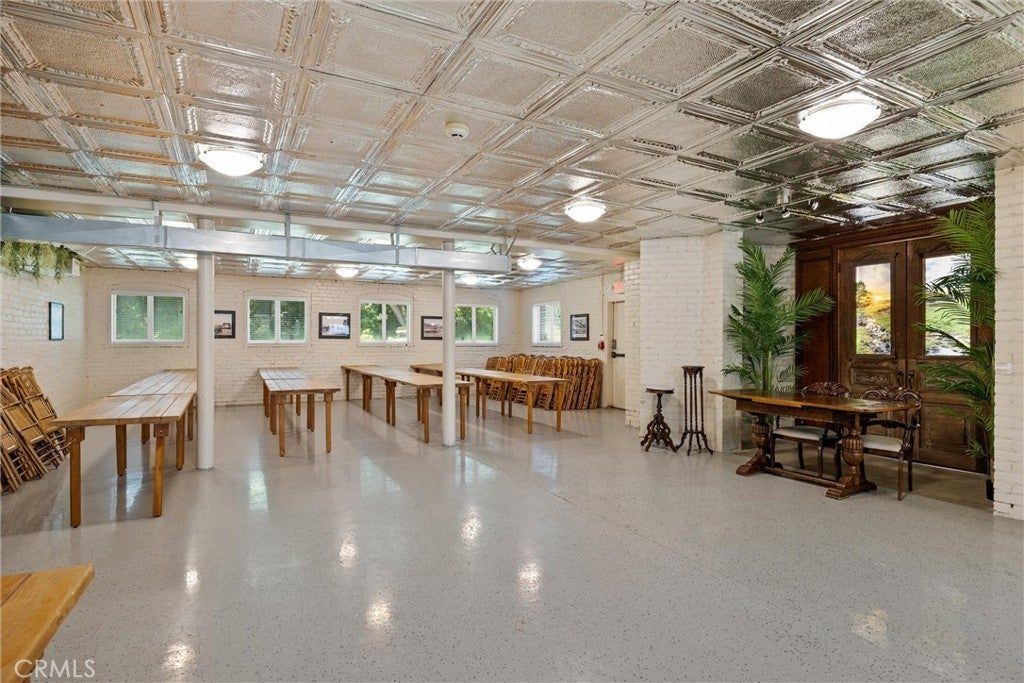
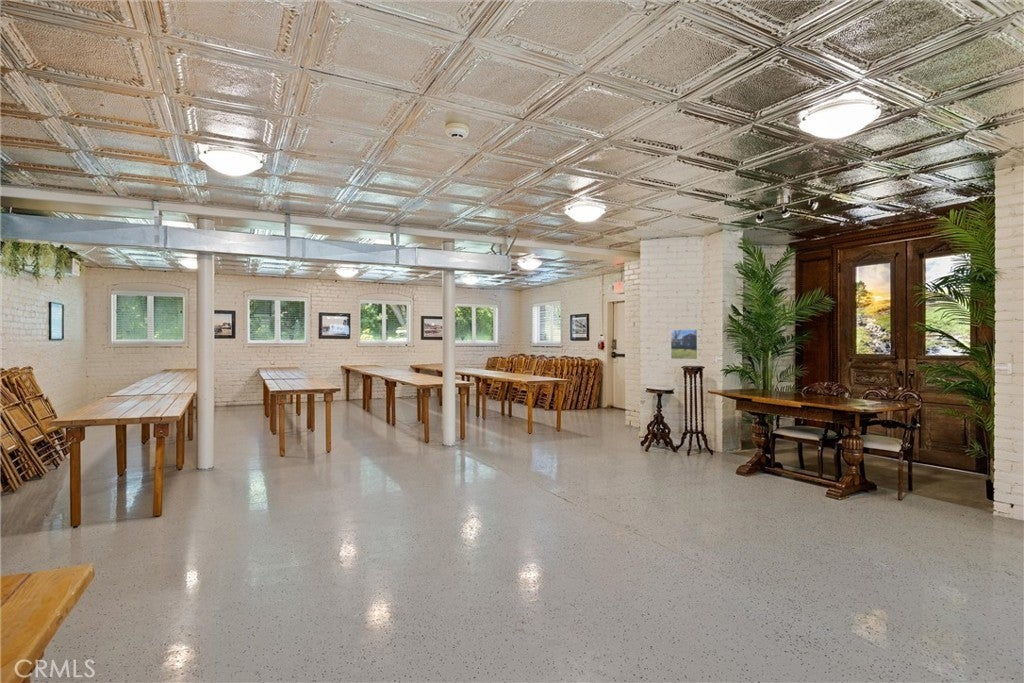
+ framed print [670,328,699,360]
